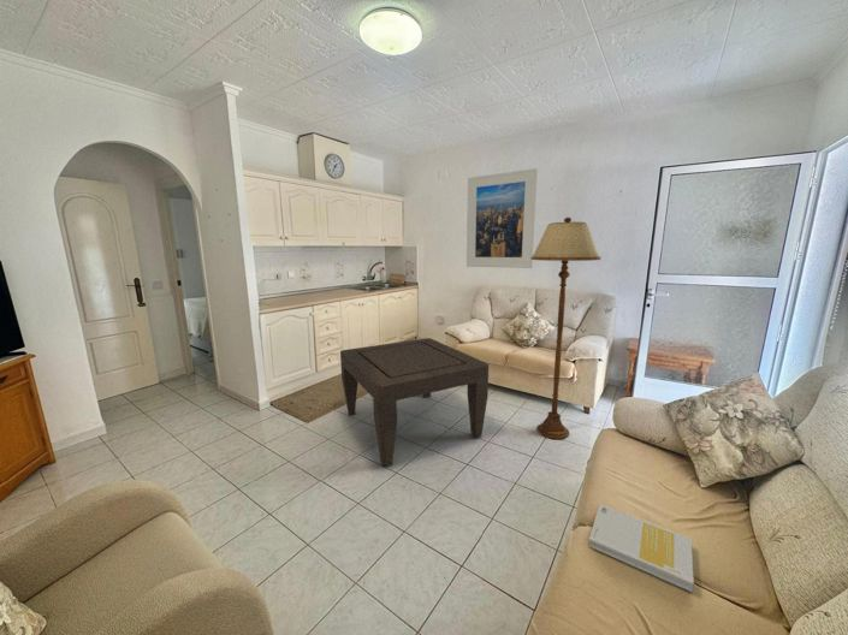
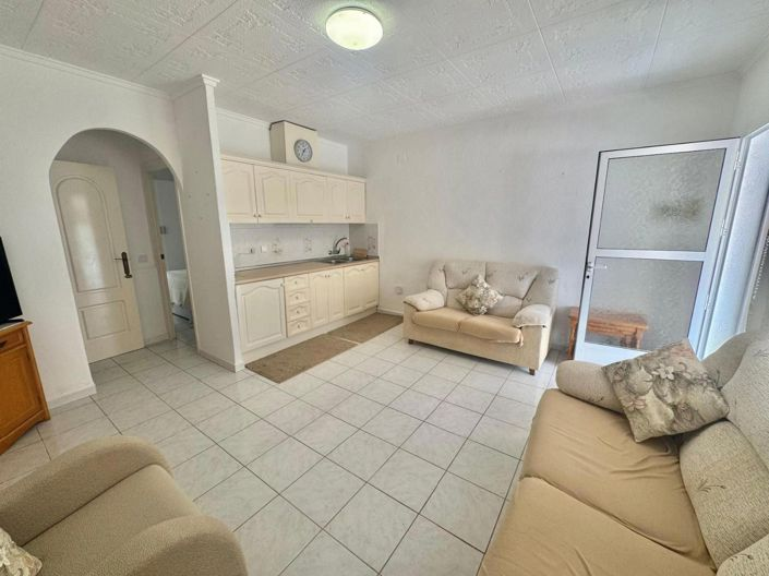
- coffee table [339,337,490,467]
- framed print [465,167,539,269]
- book [588,503,695,593]
- floor lamp [530,216,603,440]
